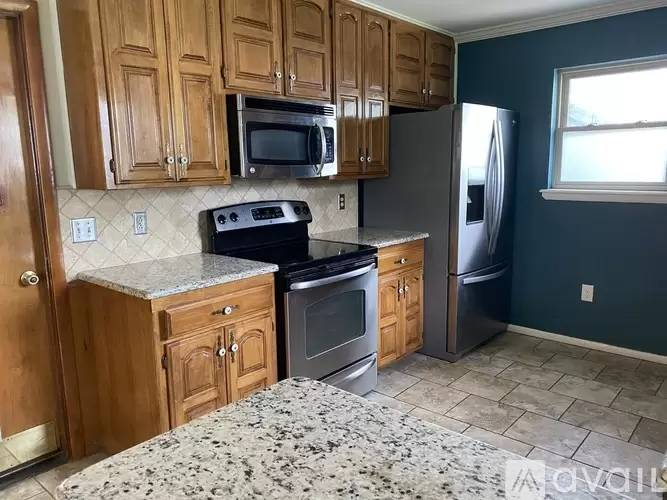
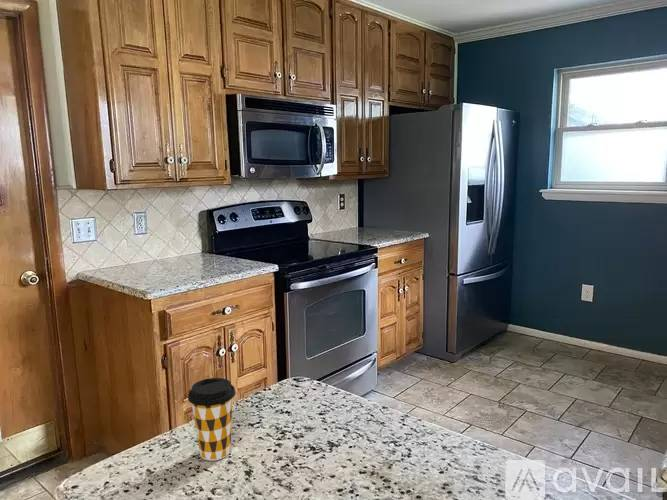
+ coffee cup [187,377,237,461]
